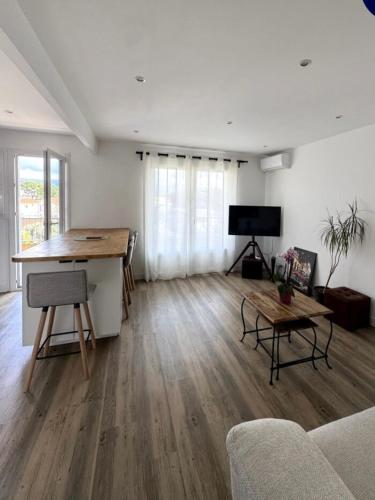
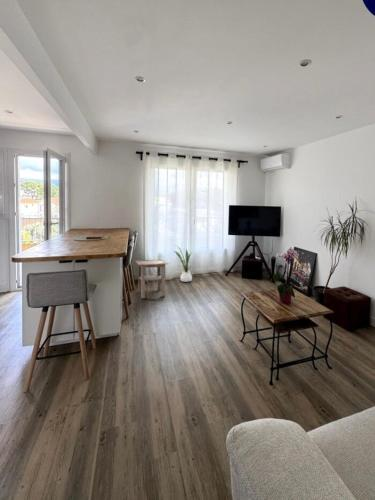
+ side table [134,259,170,299]
+ house plant [173,245,195,283]
